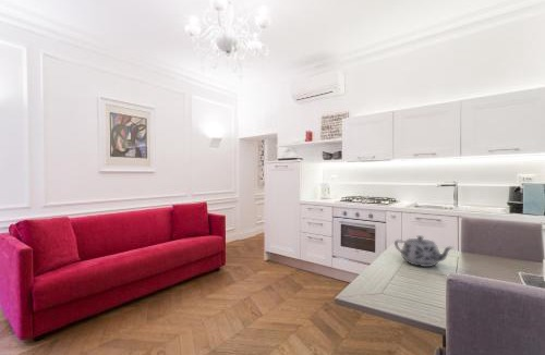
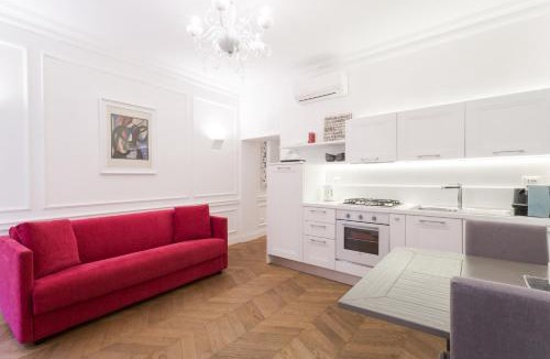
- teapot [393,234,456,268]
